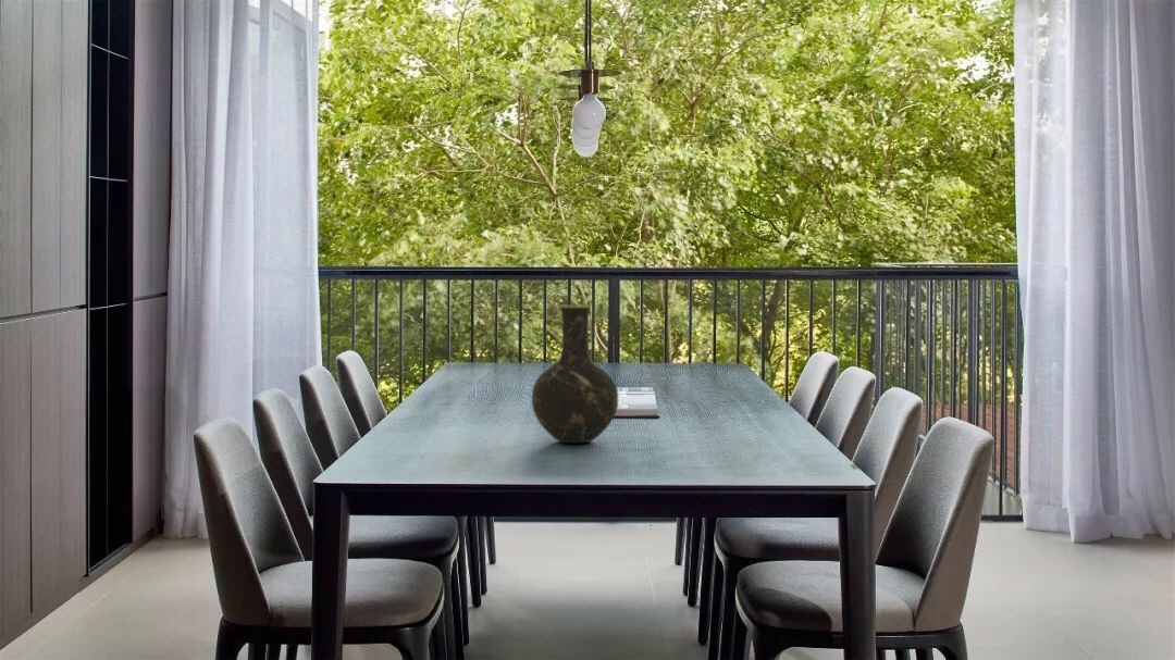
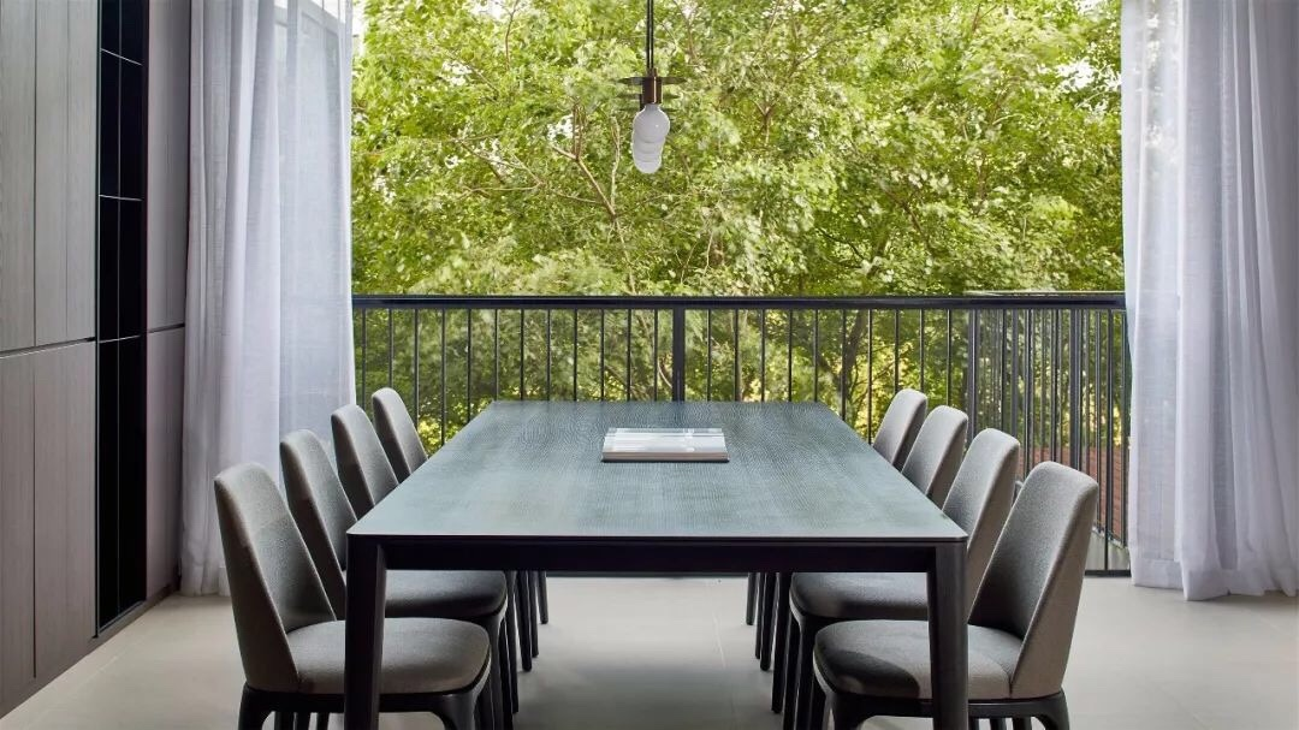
- vase [531,304,619,444]
